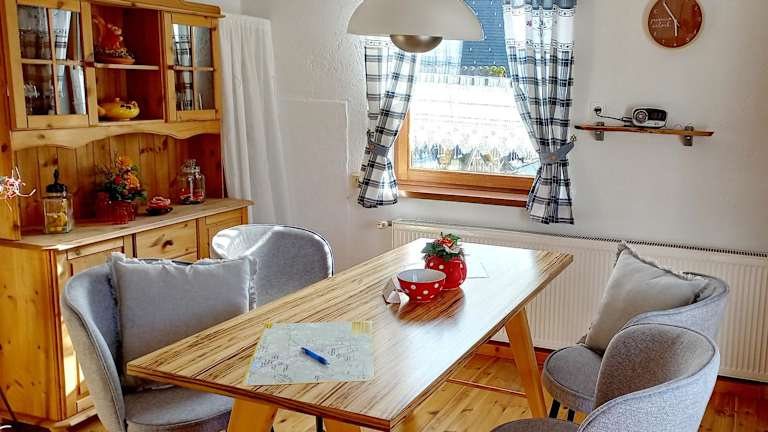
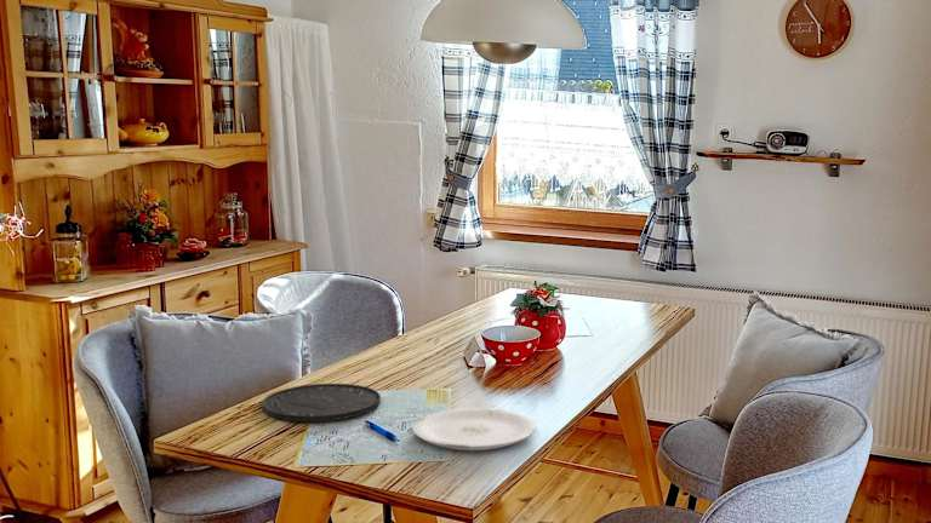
+ plate [261,383,382,423]
+ plate [411,407,537,452]
